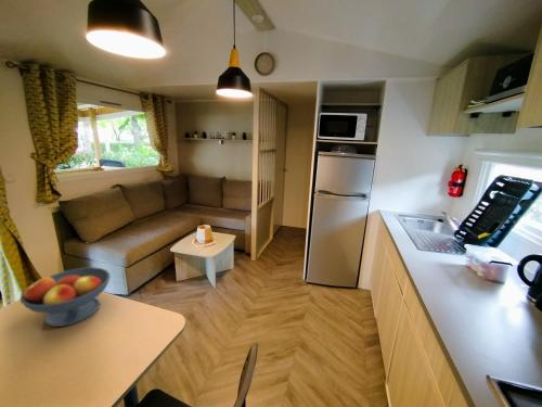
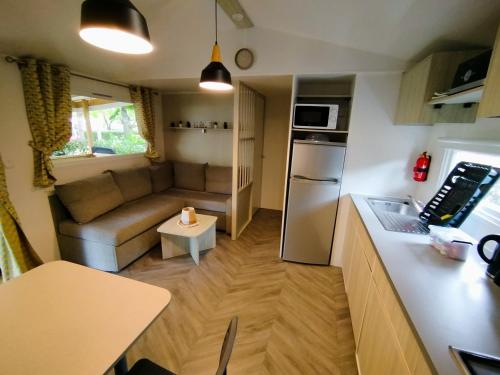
- fruit bowl [18,266,112,328]
